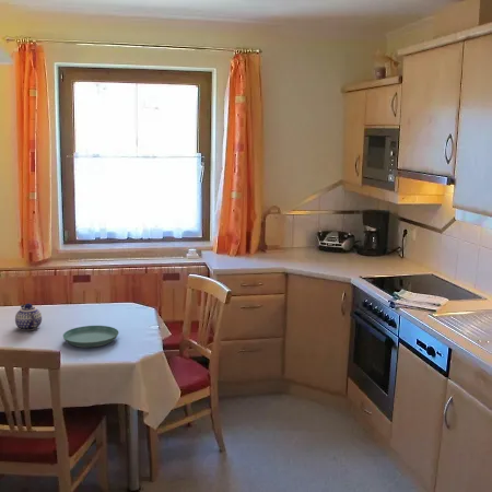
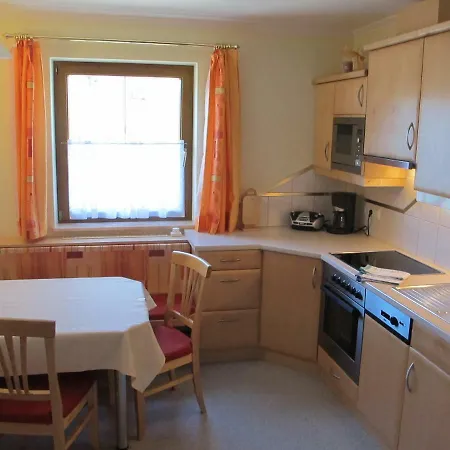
- saucer [62,325,119,349]
- teapot [14,302,43,331]
